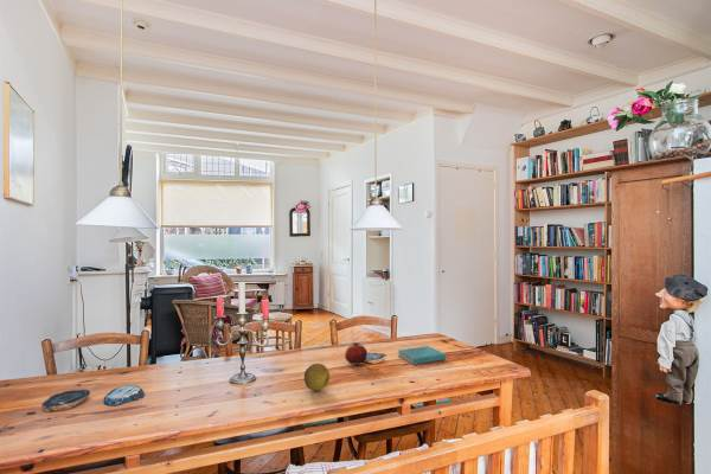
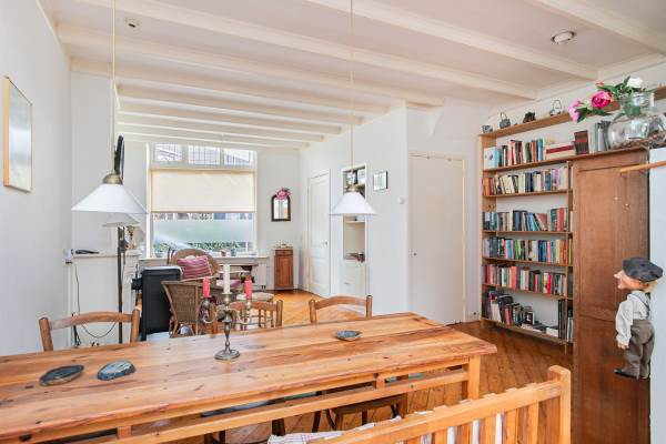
- book [397,345,447,366]
- fruit [344,341,369,366]
- fruit [303,363,331,392]
